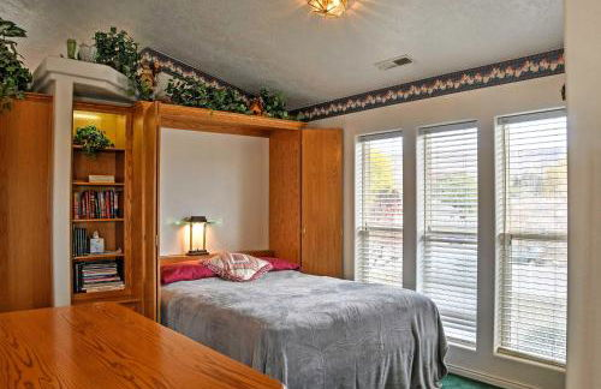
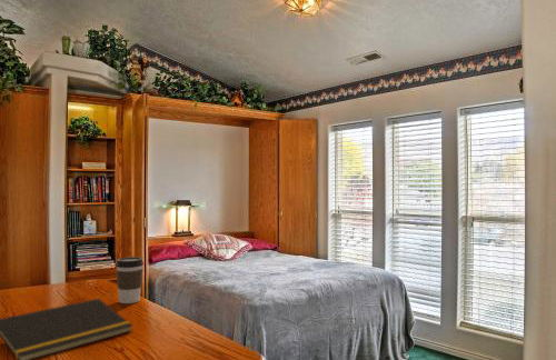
+ notepad [0,298,133,360]
+ coffee cup [115,256,145,304]
